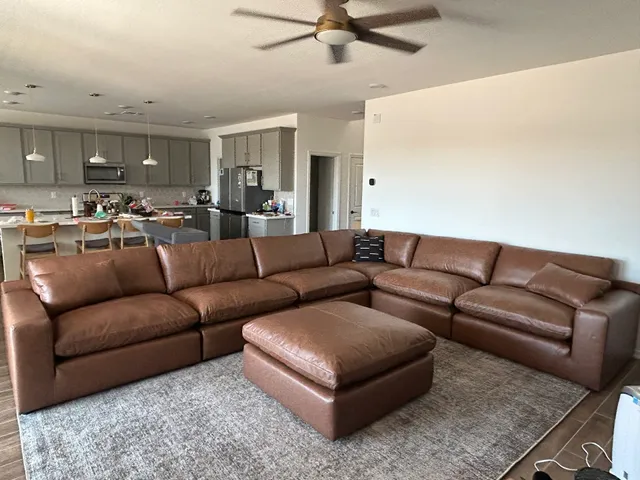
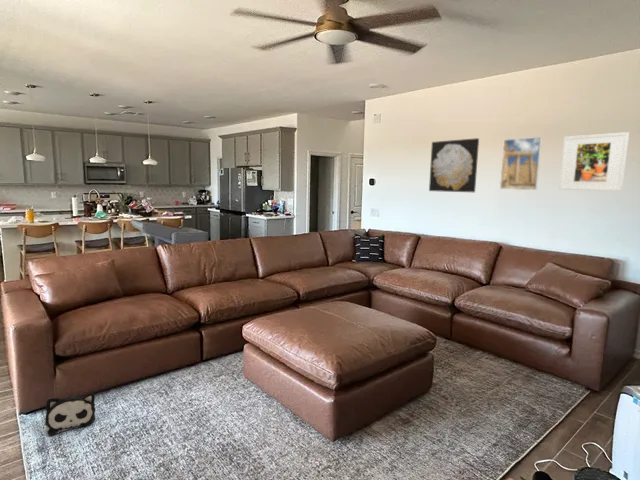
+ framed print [499,136,543,191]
+ wall art [428,137,480,193]
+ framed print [558,131,630,192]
+ plush toy [44,392,96,436]
